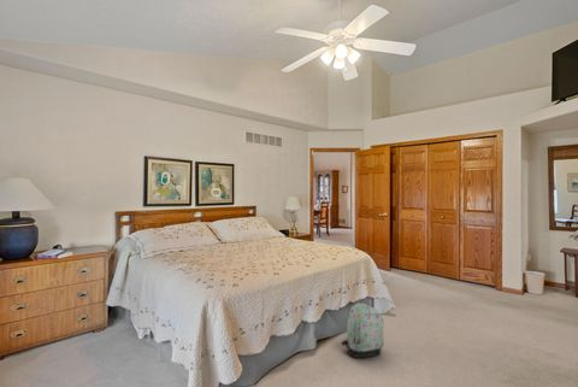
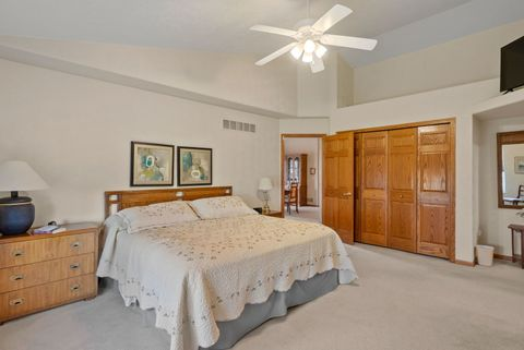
- backpack [341,301,385,359]
